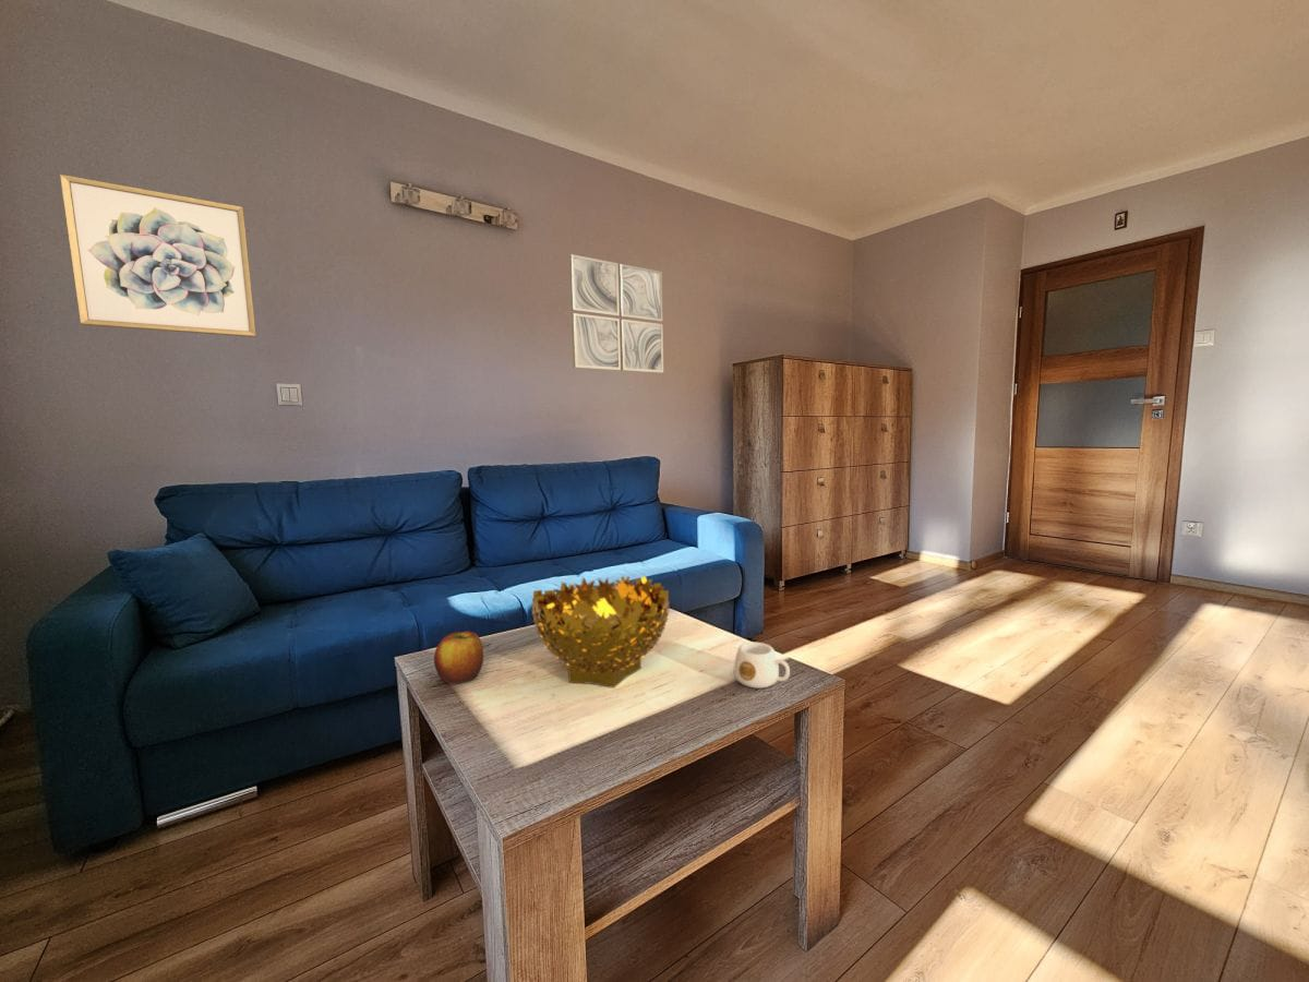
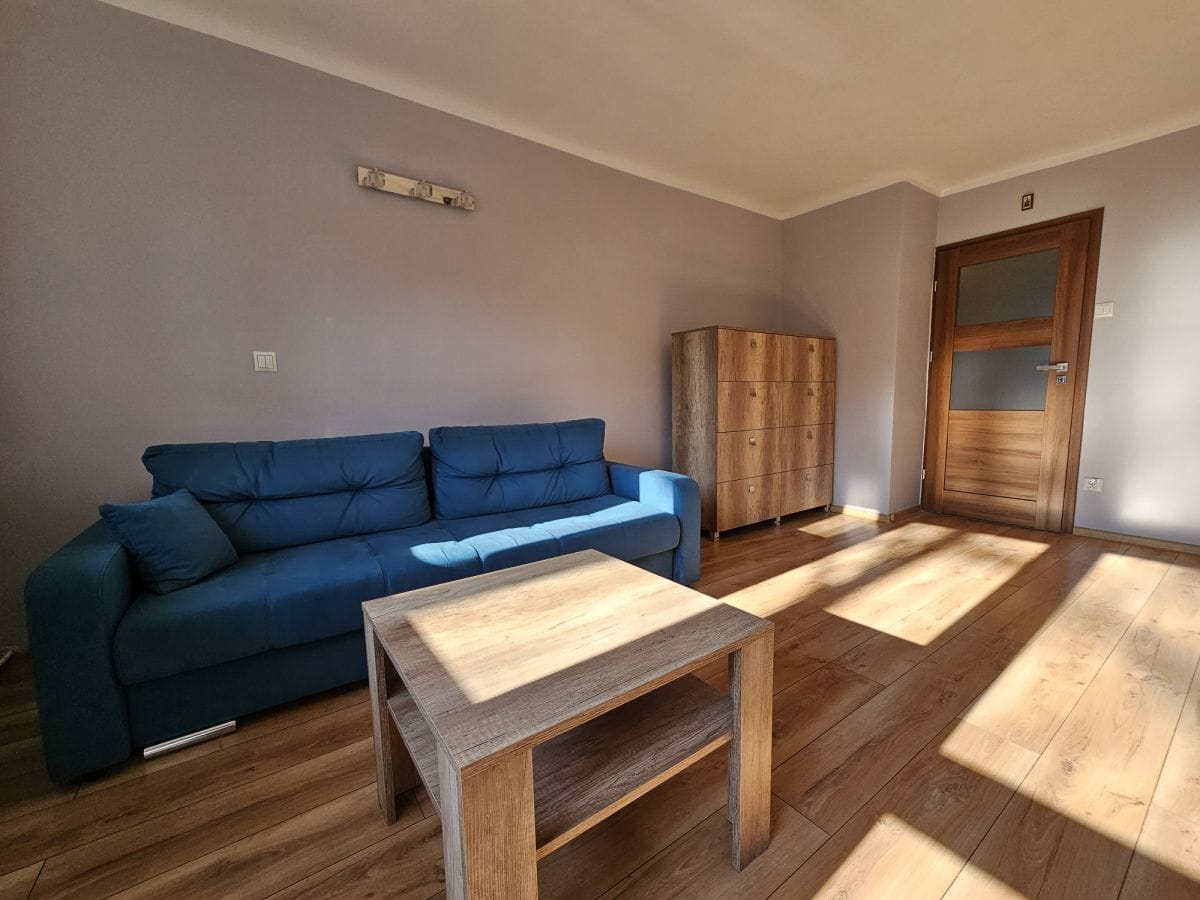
- wall art [59,173,257,338]
- mug [733,642,791,690]
- decorative bowl [531,575,671,688]
- apple [433,631,484,685]
- wall art [568,253,664,374]
